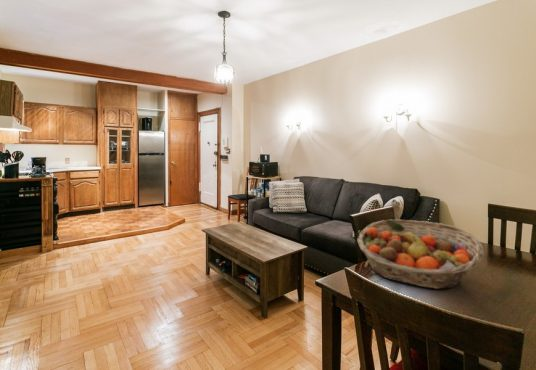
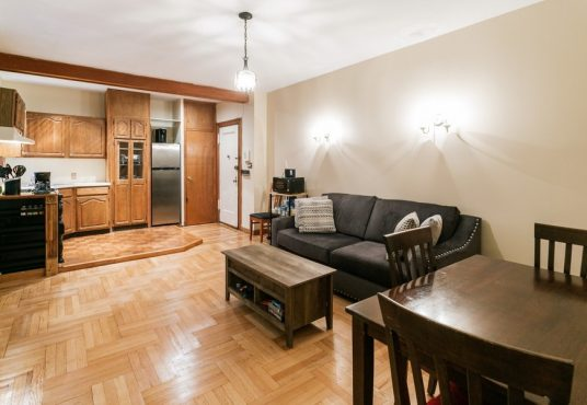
- fruit basket [356,219,485,290]
